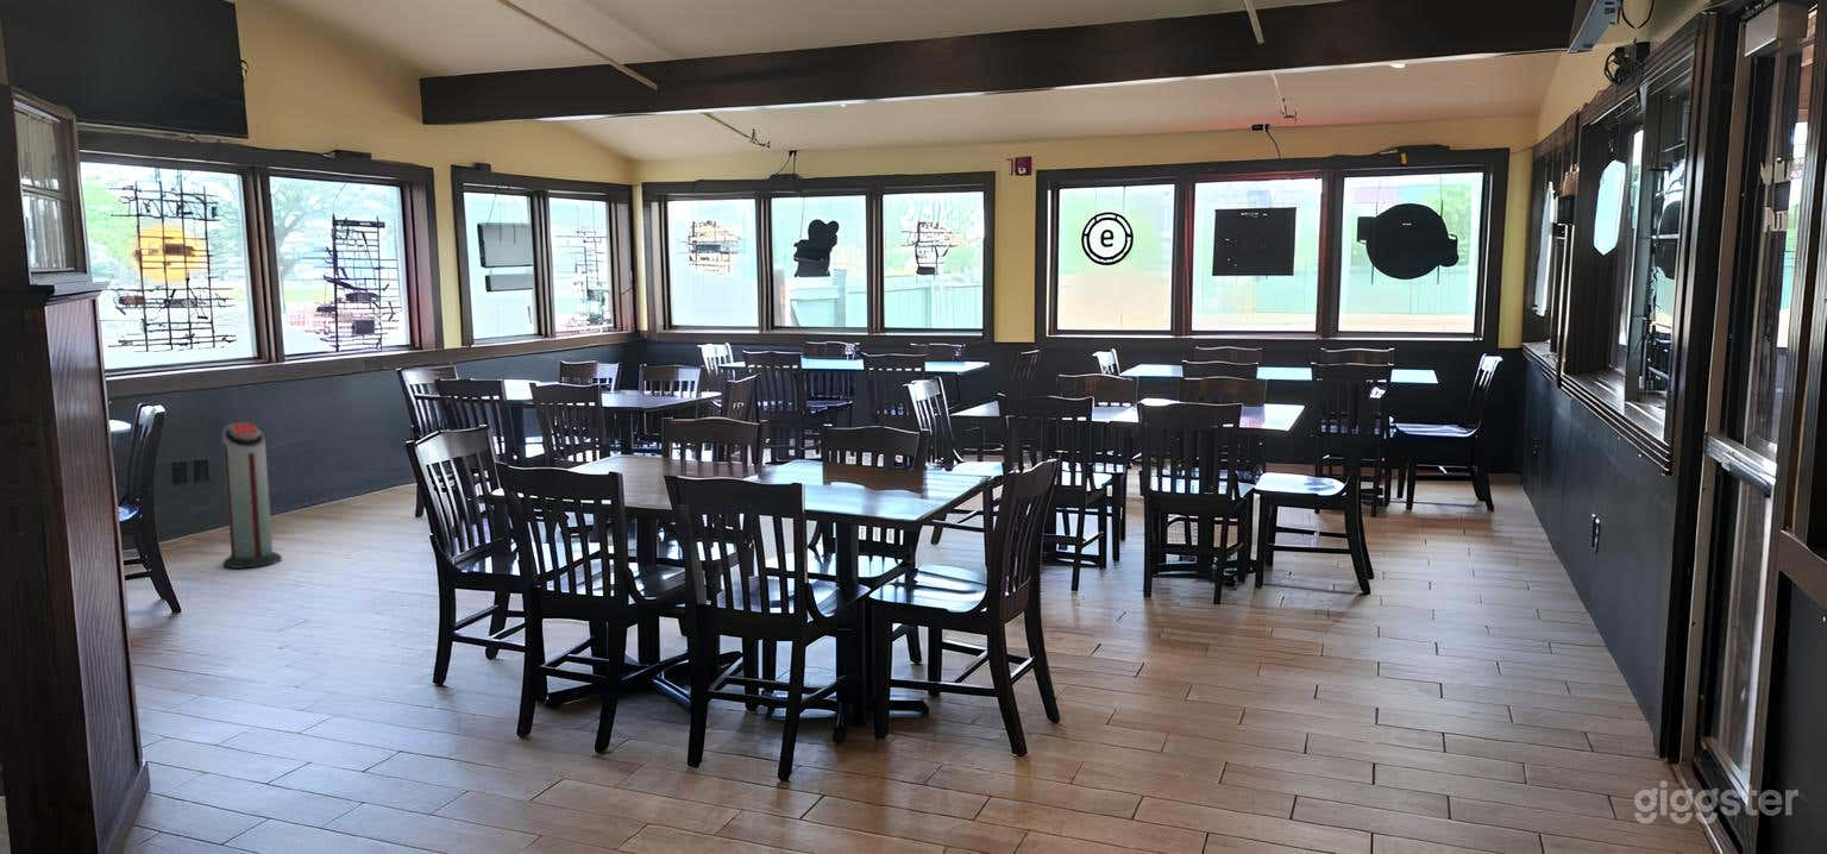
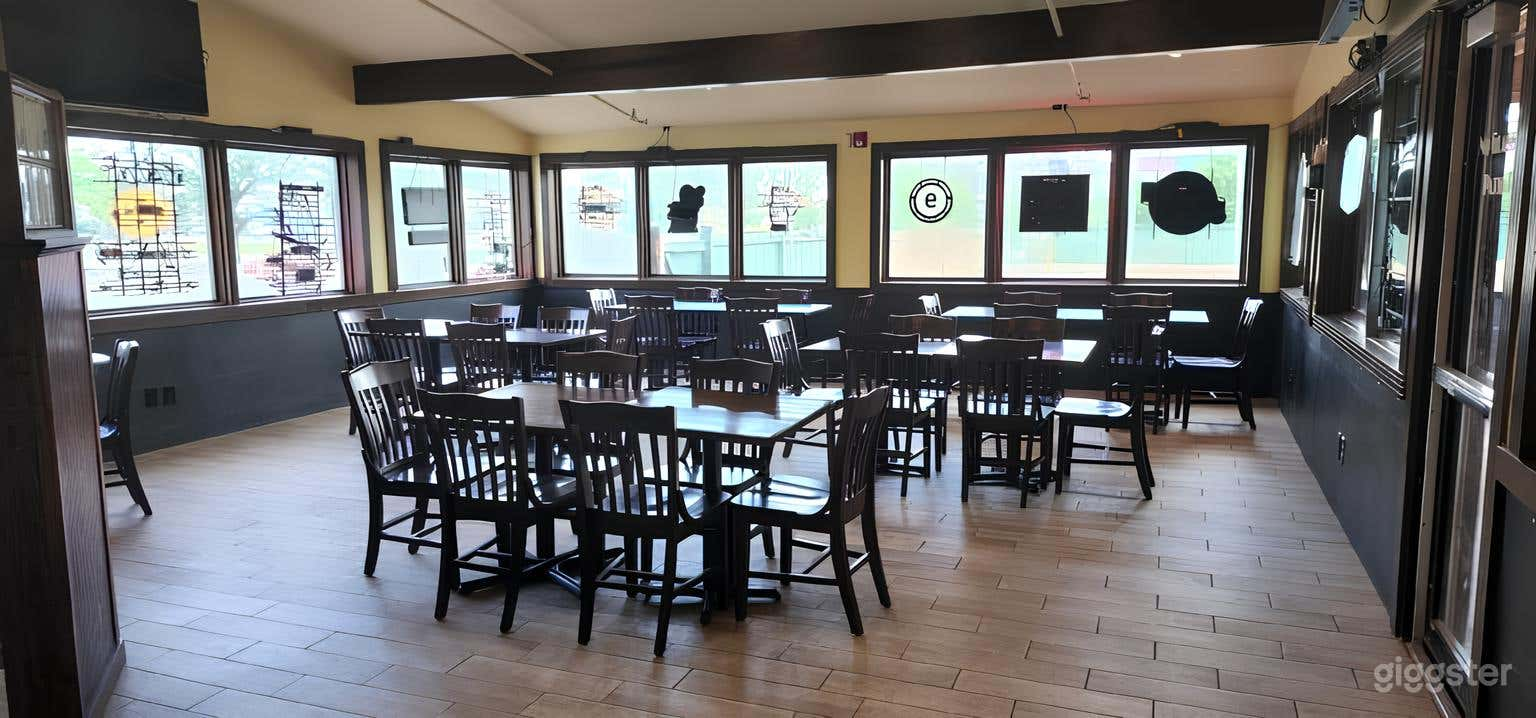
- air purifier [221,421,282,570]
